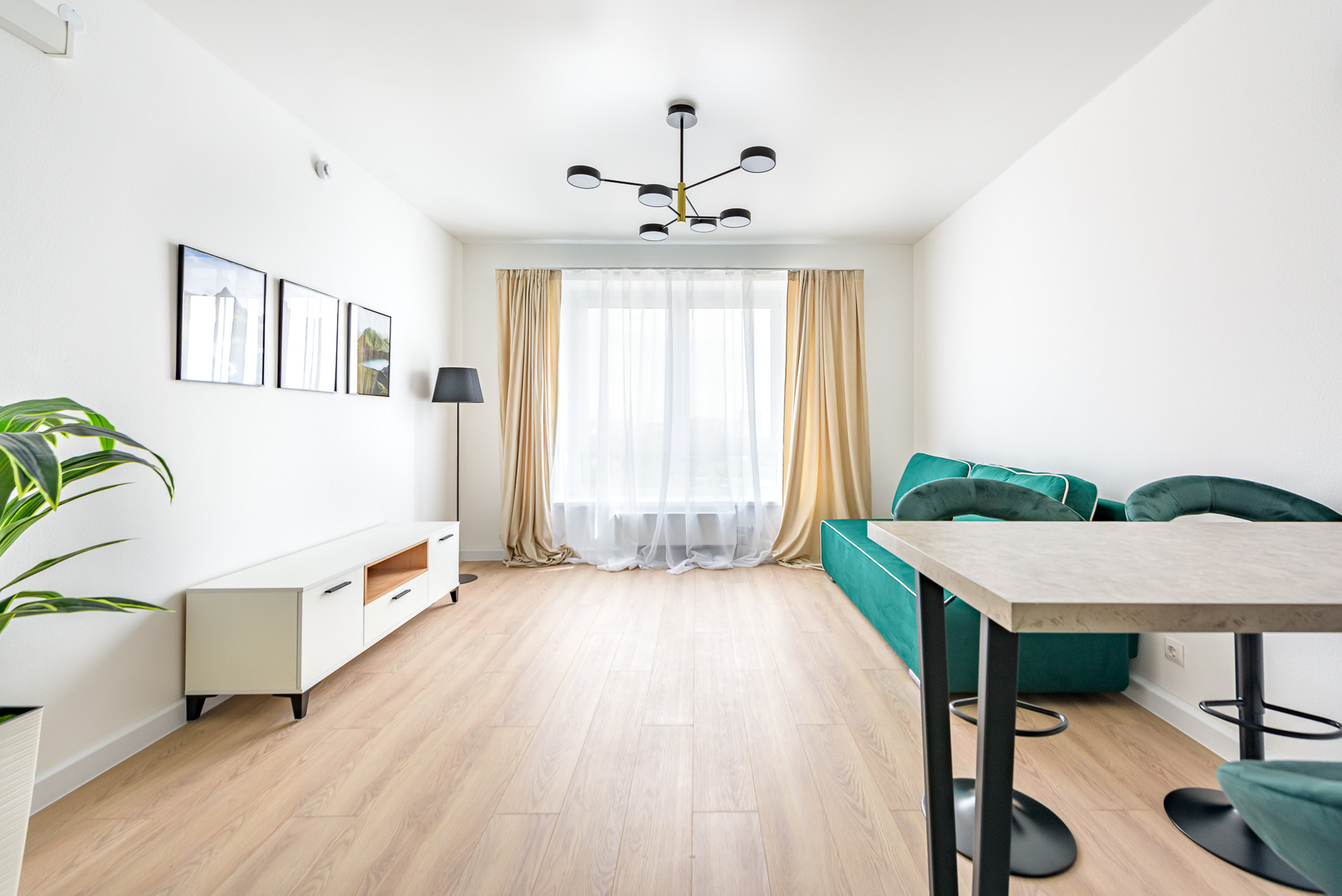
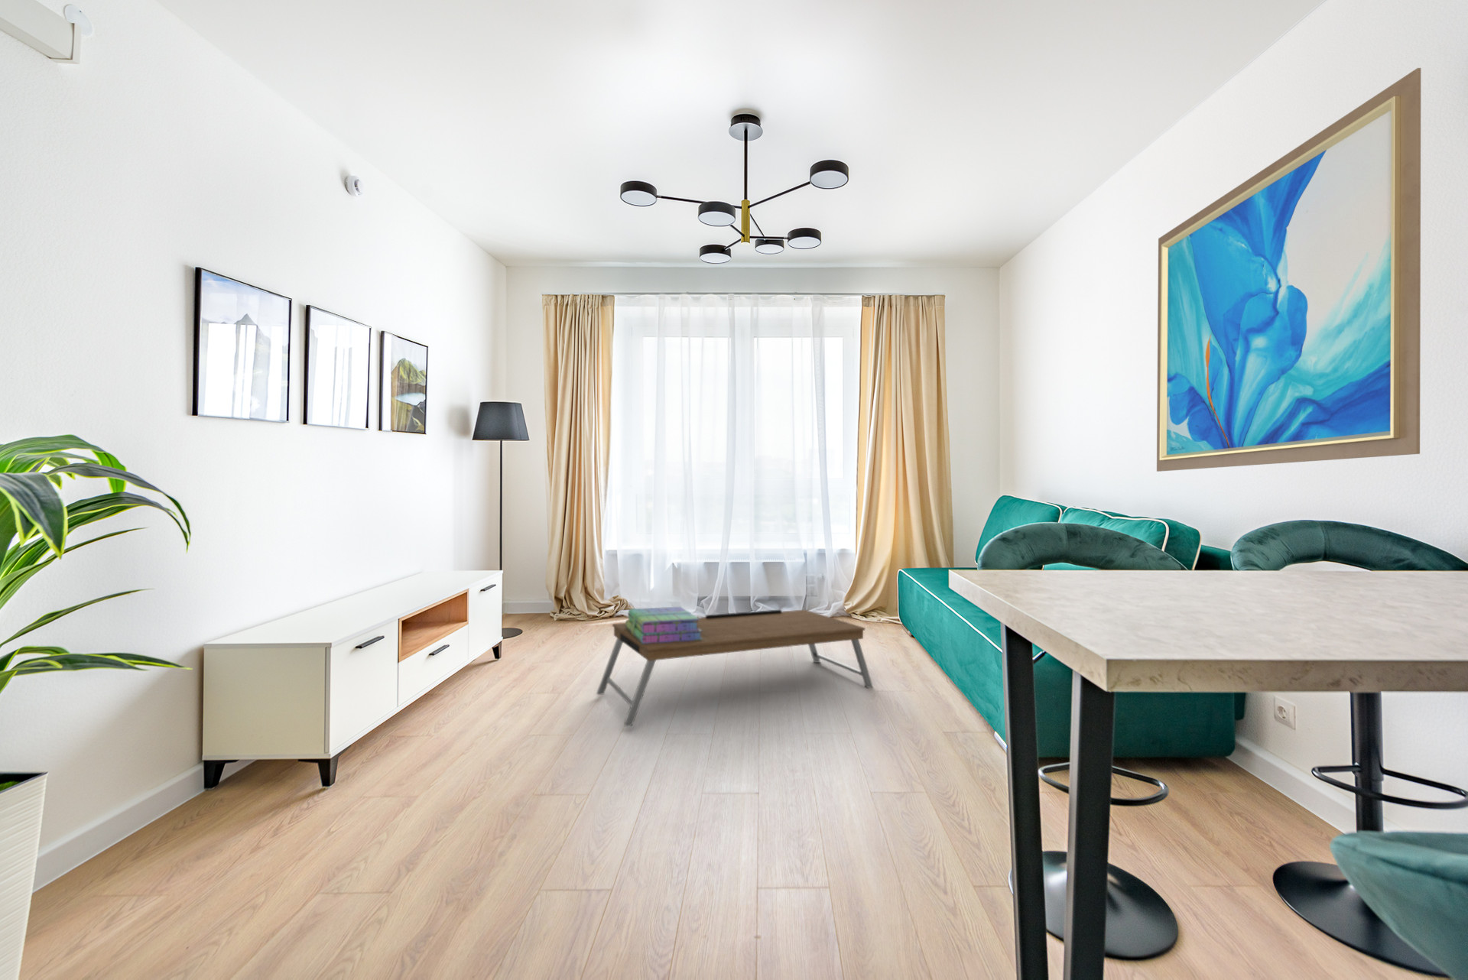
+ wall art [1156,68,1421,472]
+ stack of books [625,606,702,643]
+ coffee table [595,608,874,727]
